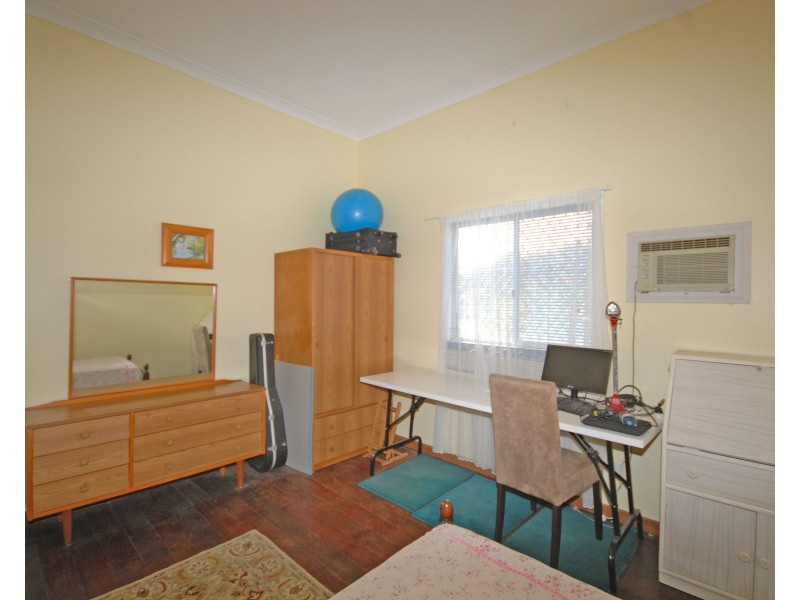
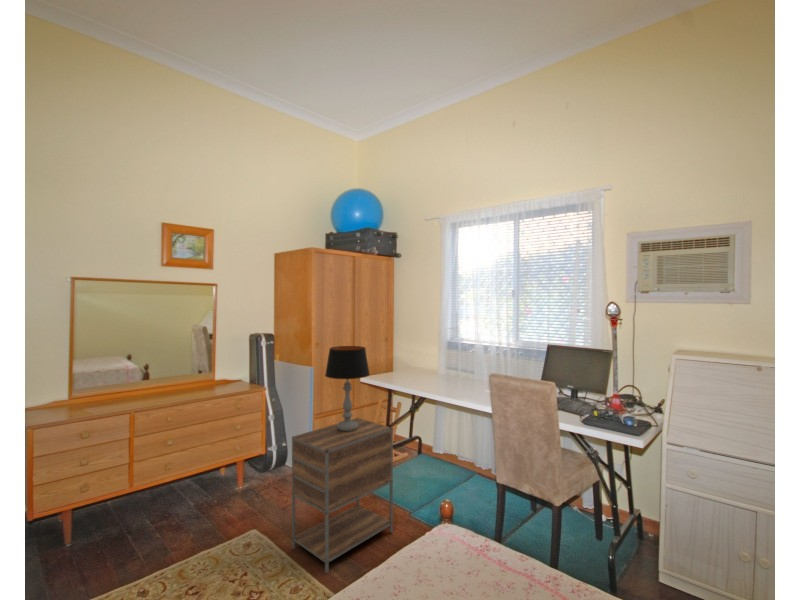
+ table lamp [324,345,371,432]
+ nightstand [291,417,394,574]
